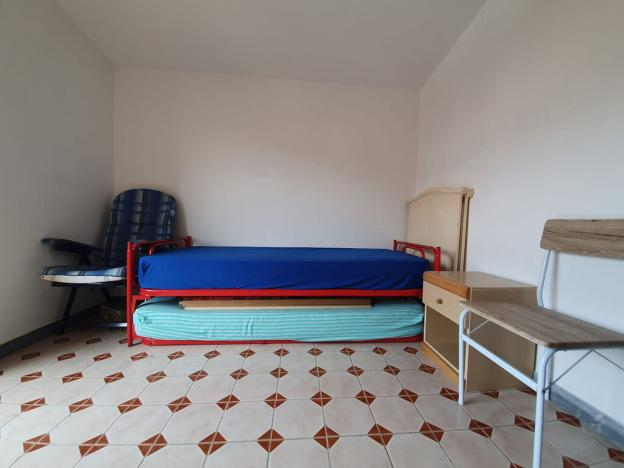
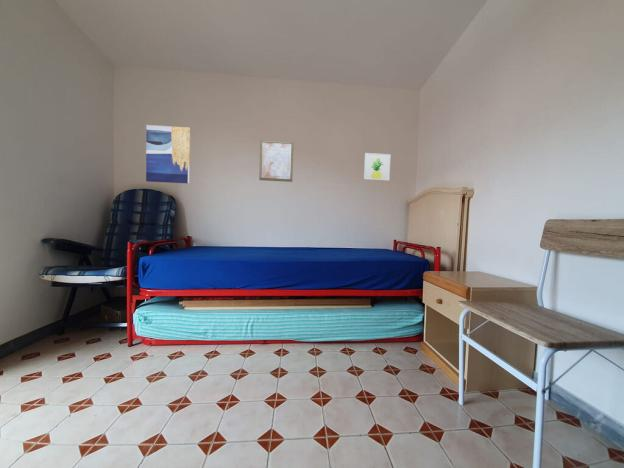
+ wall art [258,139,294,183]
+ wall art [145,124,191,184]
+ wall art [363,152,392,181]
